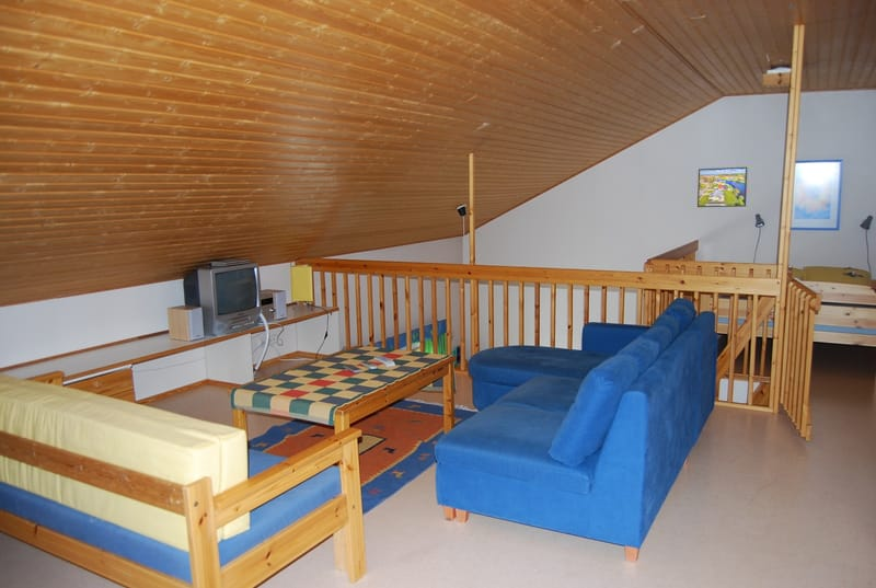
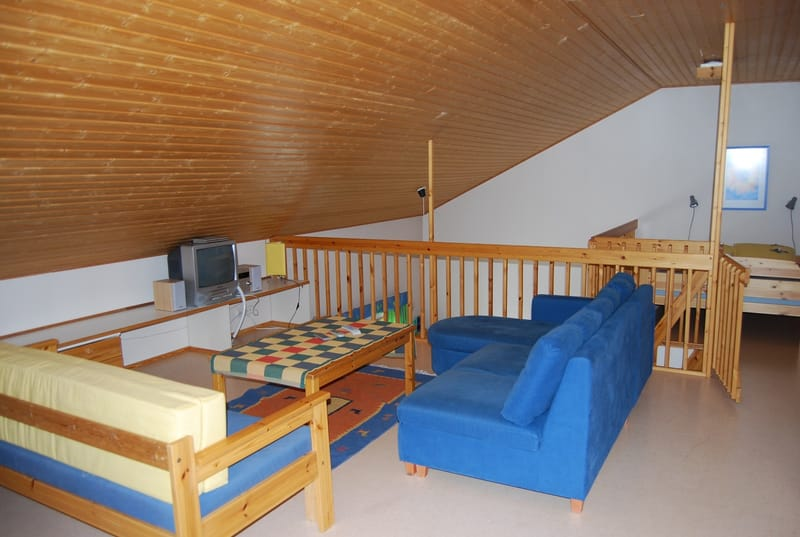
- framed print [696,166,748,208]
